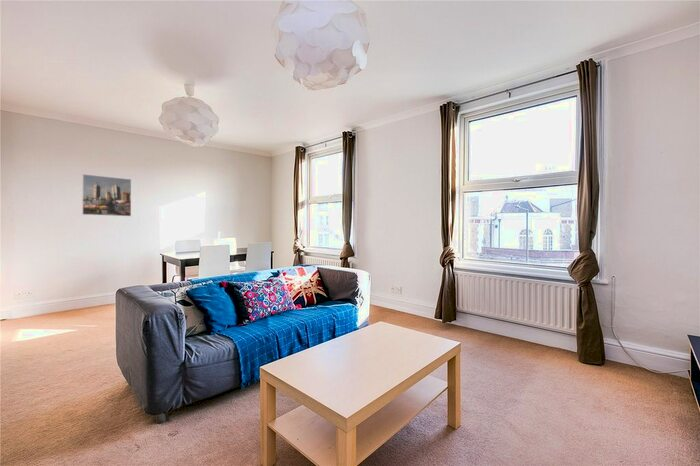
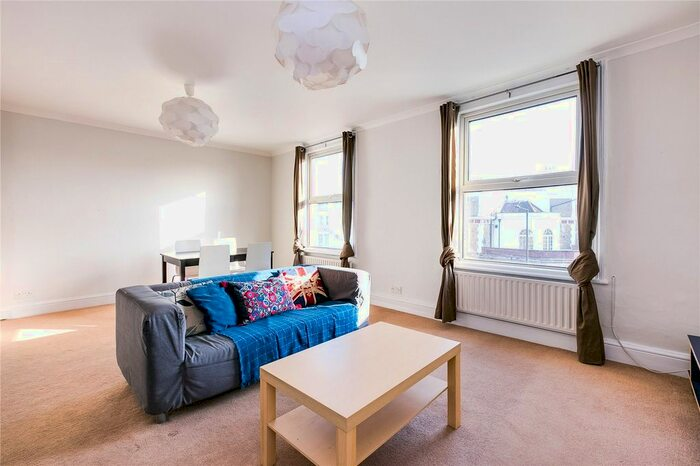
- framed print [81,173,132,217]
